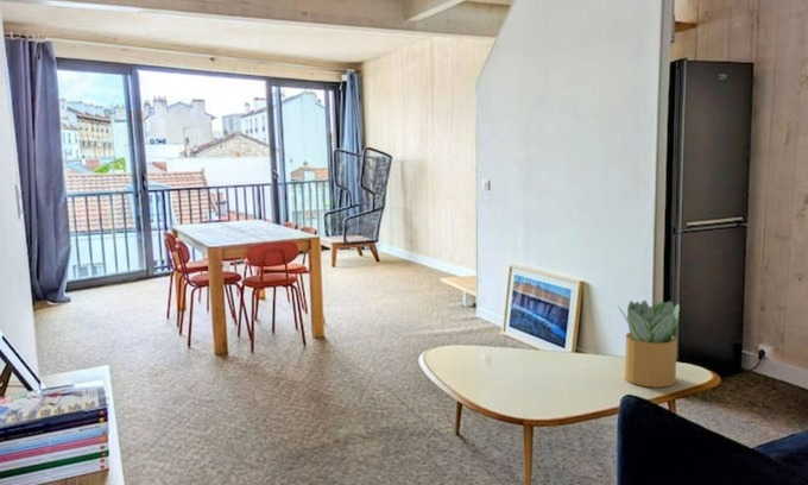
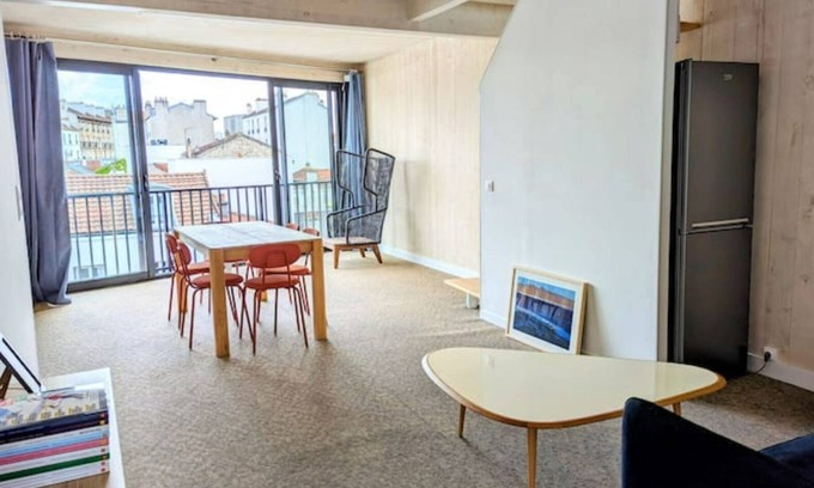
- potted plant [617,298,681,389]
